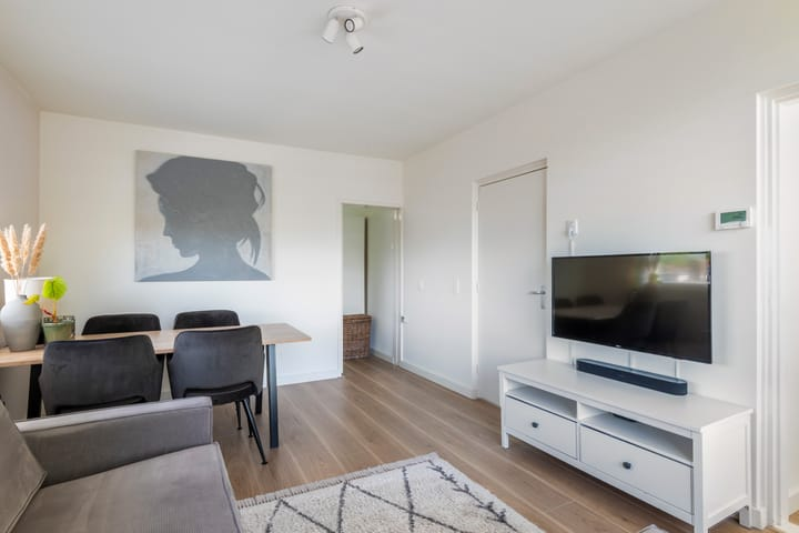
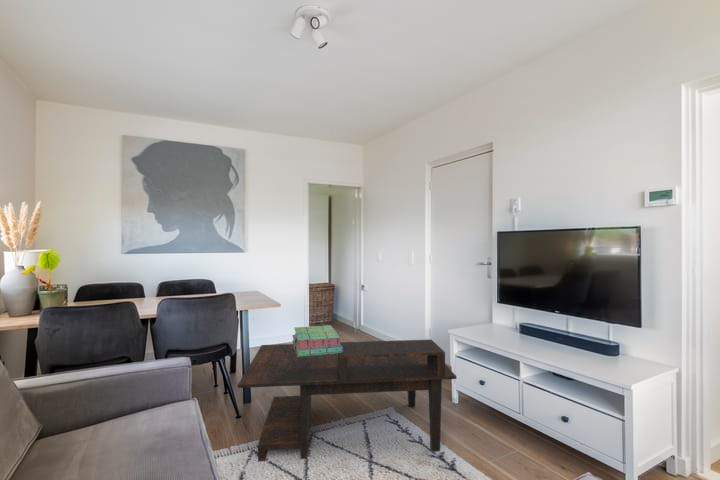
+ coffee table [237,339,457,463]
+ stack of books [291,324,343,357]
